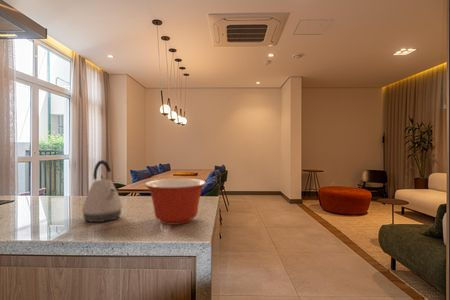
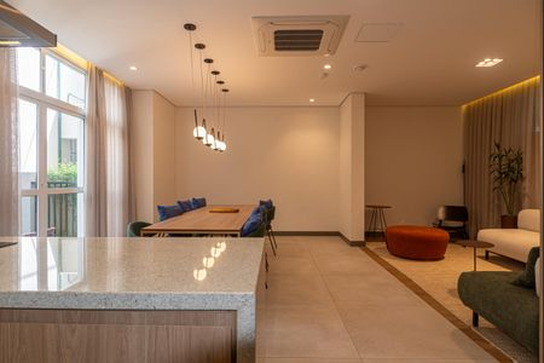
- mixing bowl [144,178,207,226]
- kettle [81,159,124,223]
